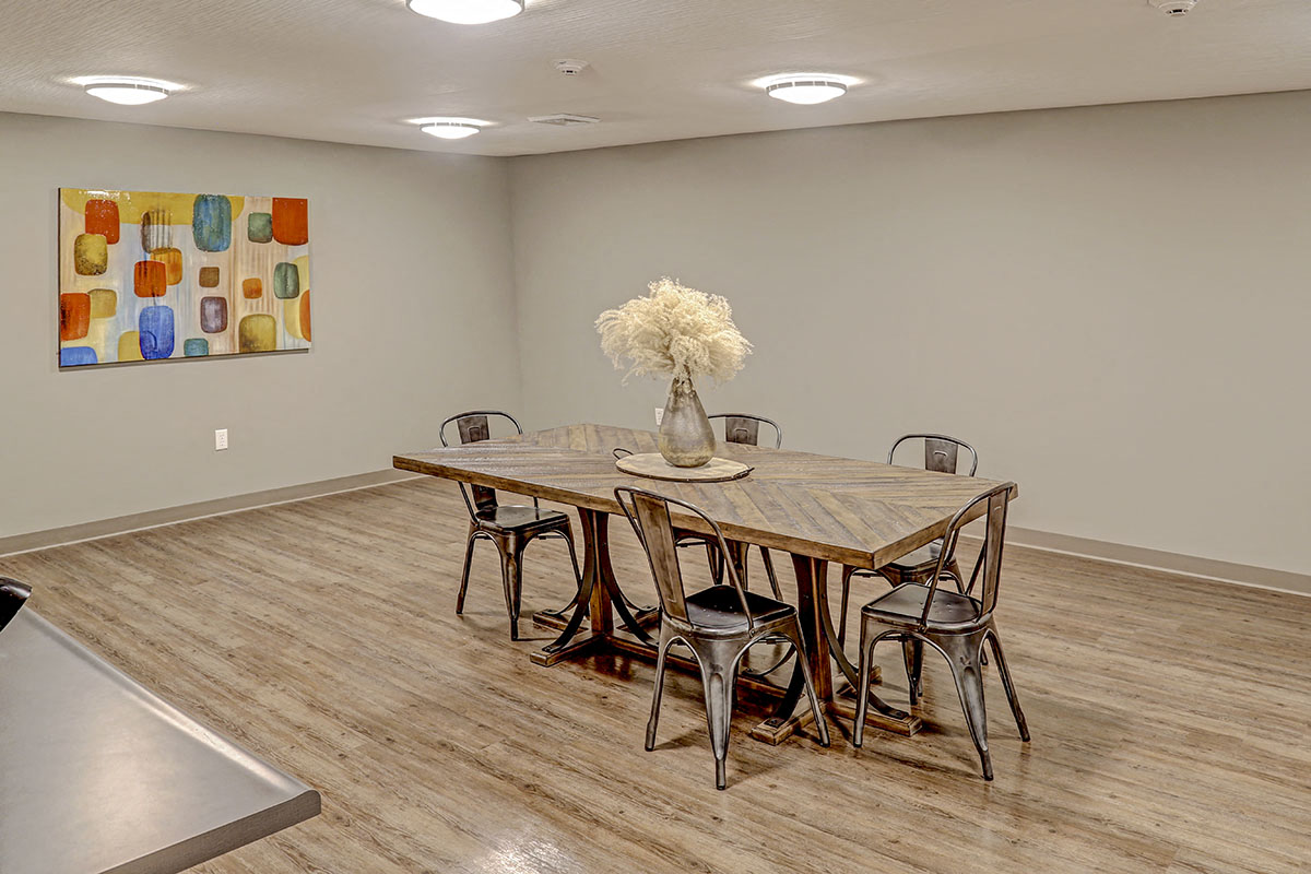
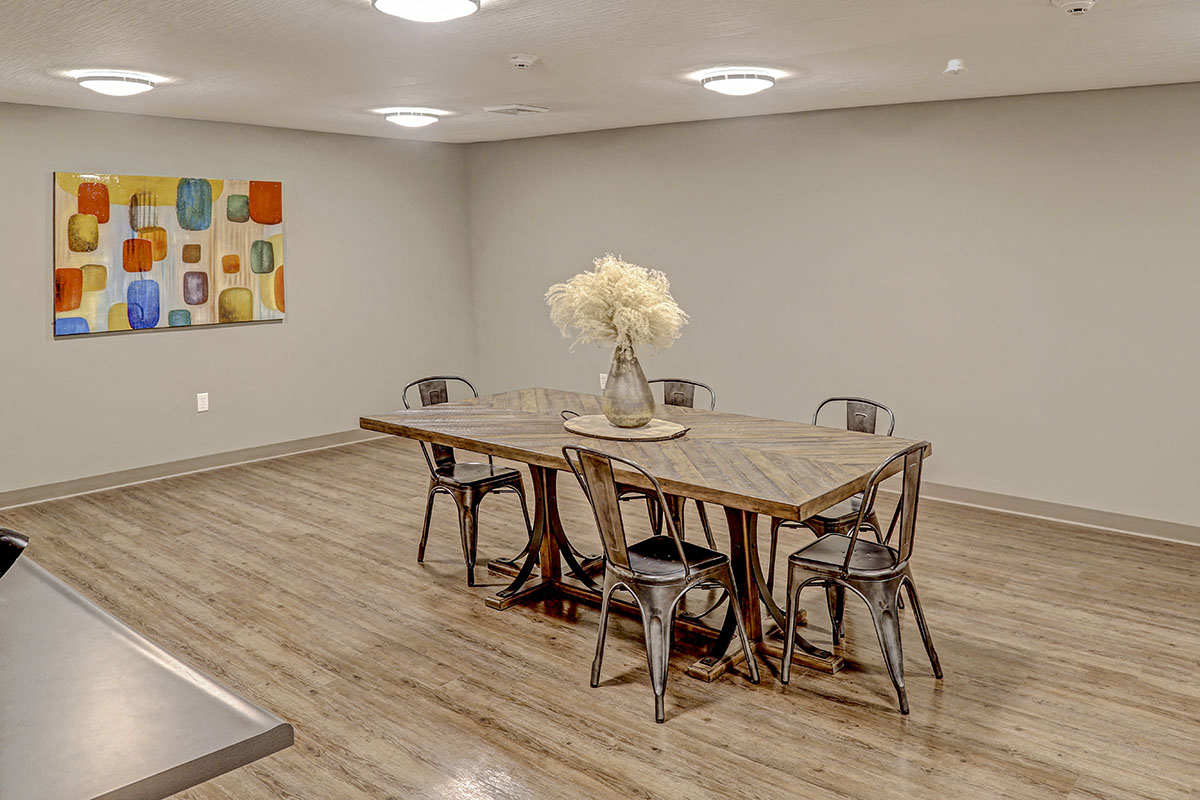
+ recessed light [942,58,970,77]
